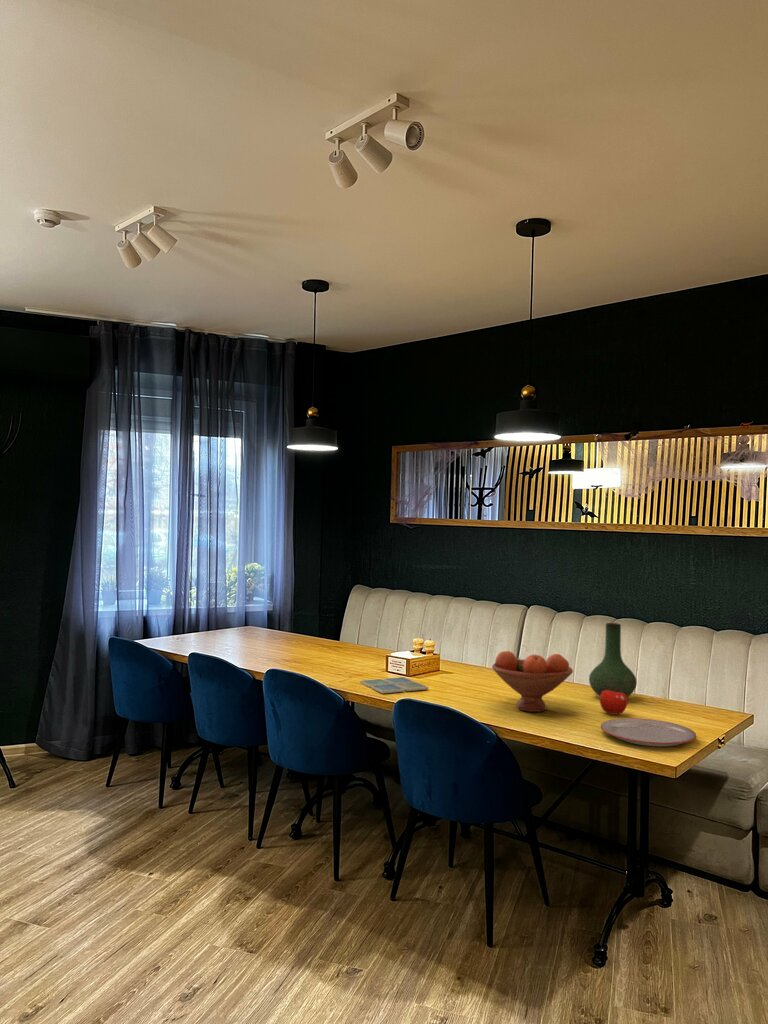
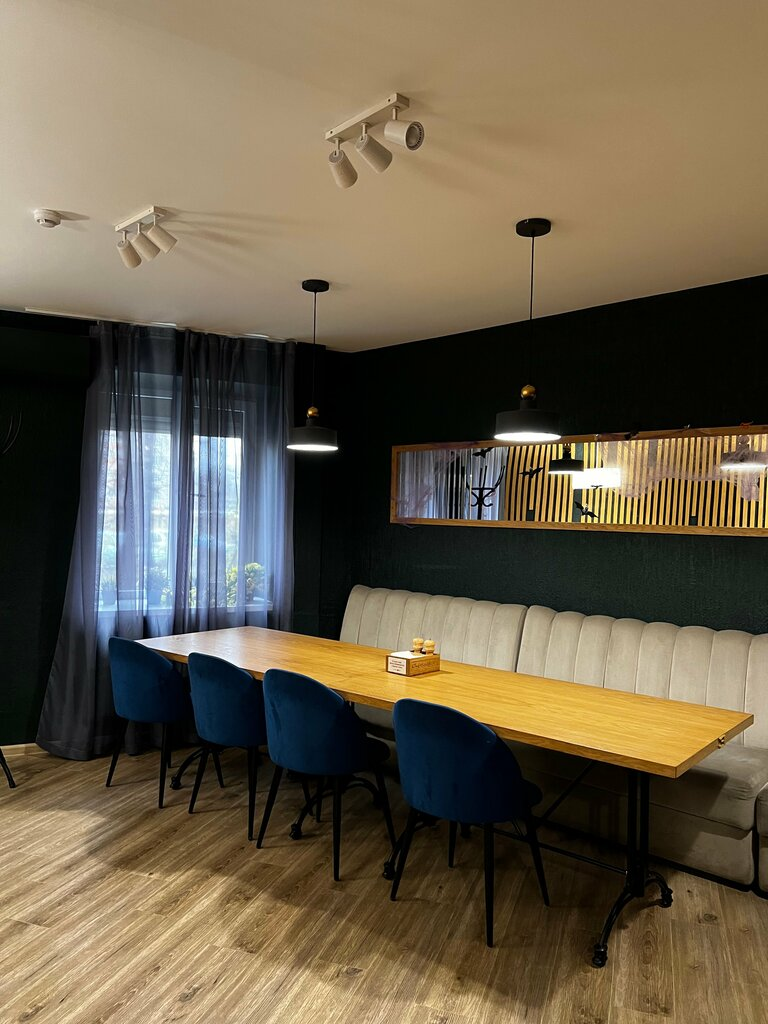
- drink coaster [359,676,429,695]
- fruit [599,688,629,716]
- fruit bowl [491,650,574,713]
- vase [588,622,638,698]
- plate [600,717,697,747]
